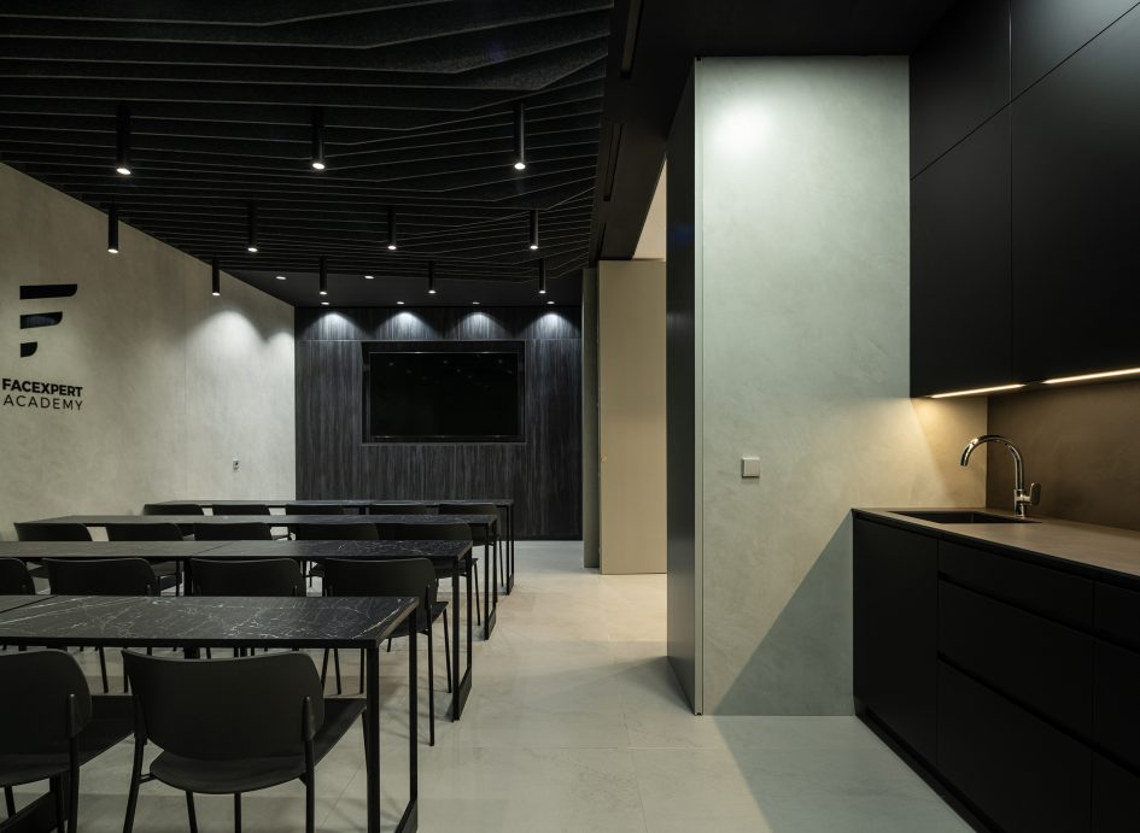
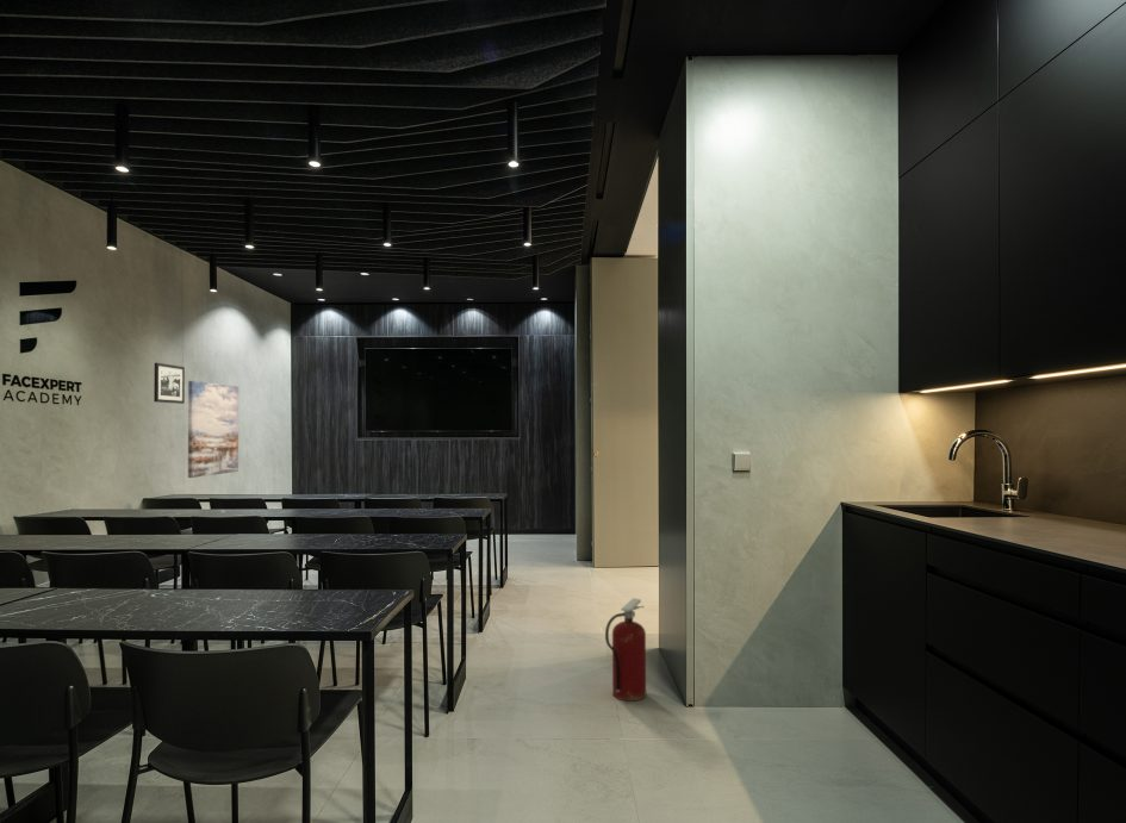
+ picture frame [153,362,186,405]
+ wall art [187,380,239,479]
+ fire extinguisher [604,597,647,703]
